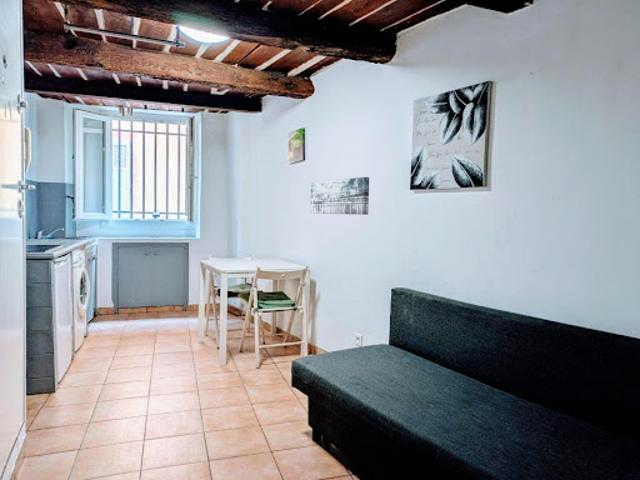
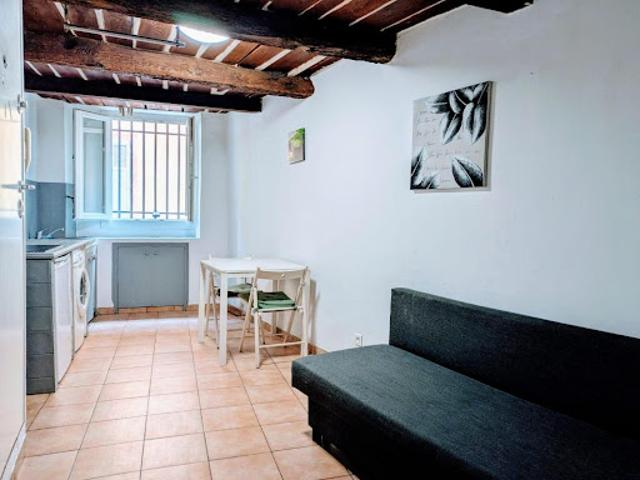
- wall art [310,176,370,216]
